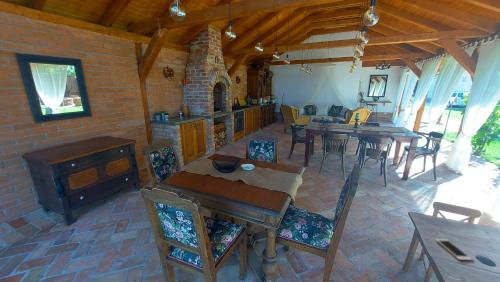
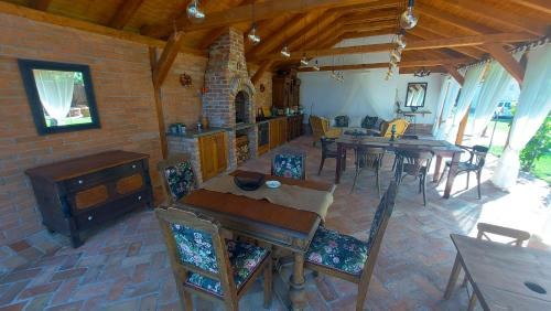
- cell phone [434,238,474,261]
